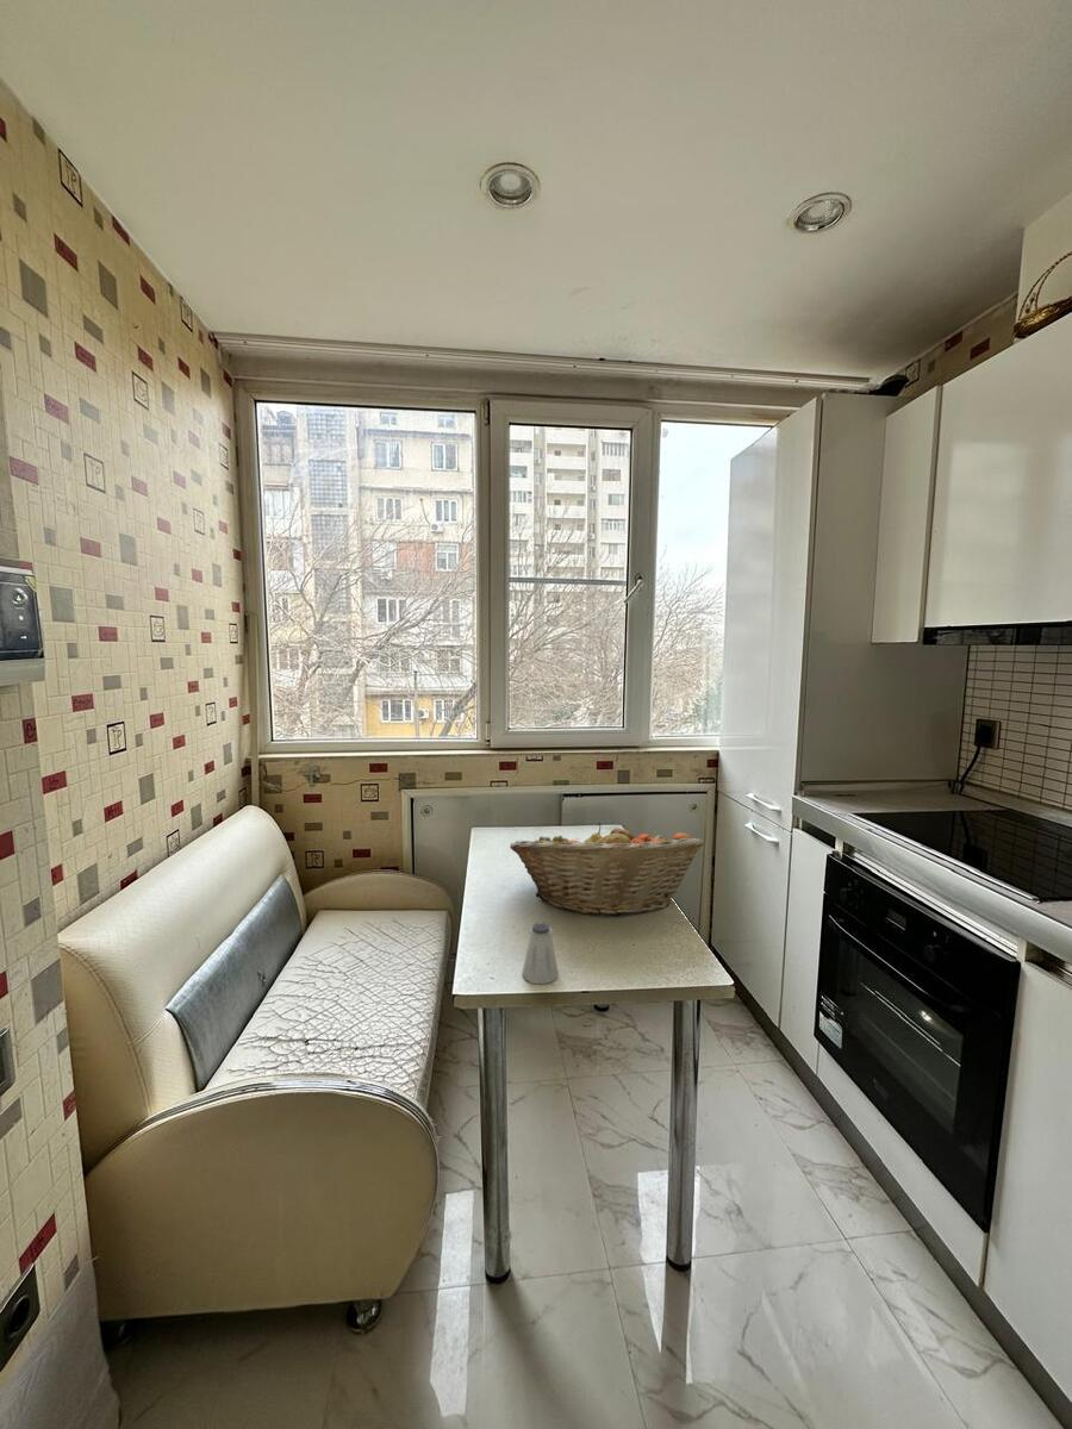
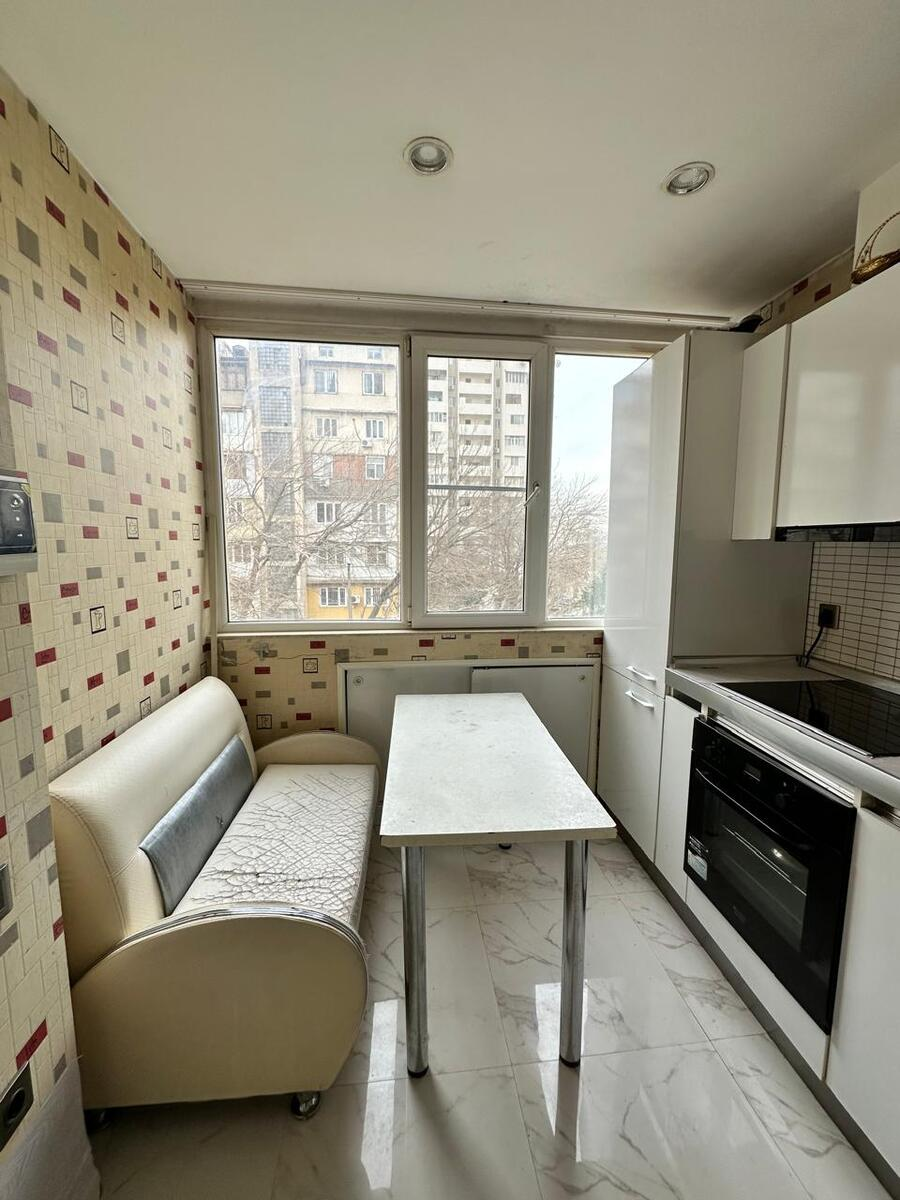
- fruit basket [509,822,705,917]
- saltshaker [521,922,560,985]
